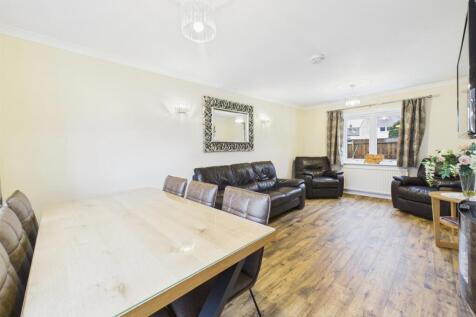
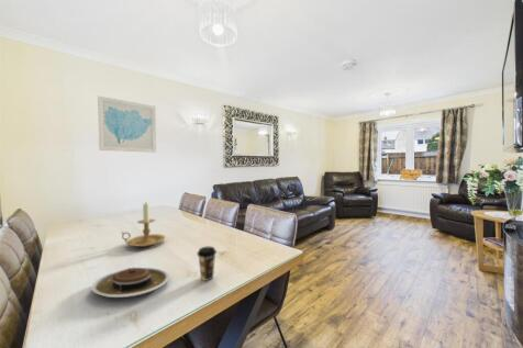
+ coffee cup [196,246,218,282]
+ plate [90,267,170,299]
+ candle holder [121,202,166,248]
+ wall art [97,96,157,154]
